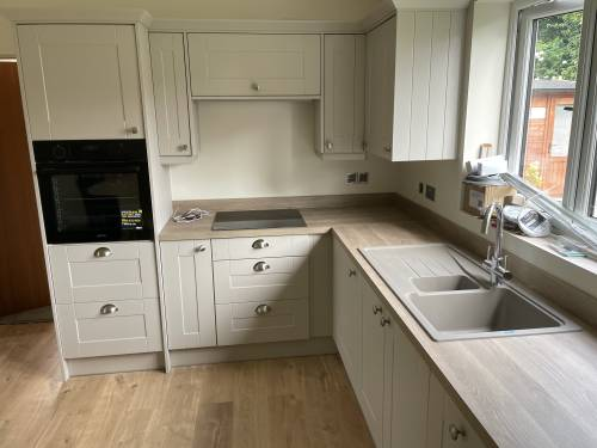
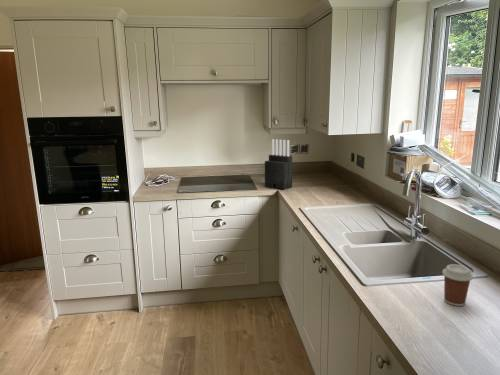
+ knife block [264,138,293,190]
+ coffee cup [441,263,474,307]
